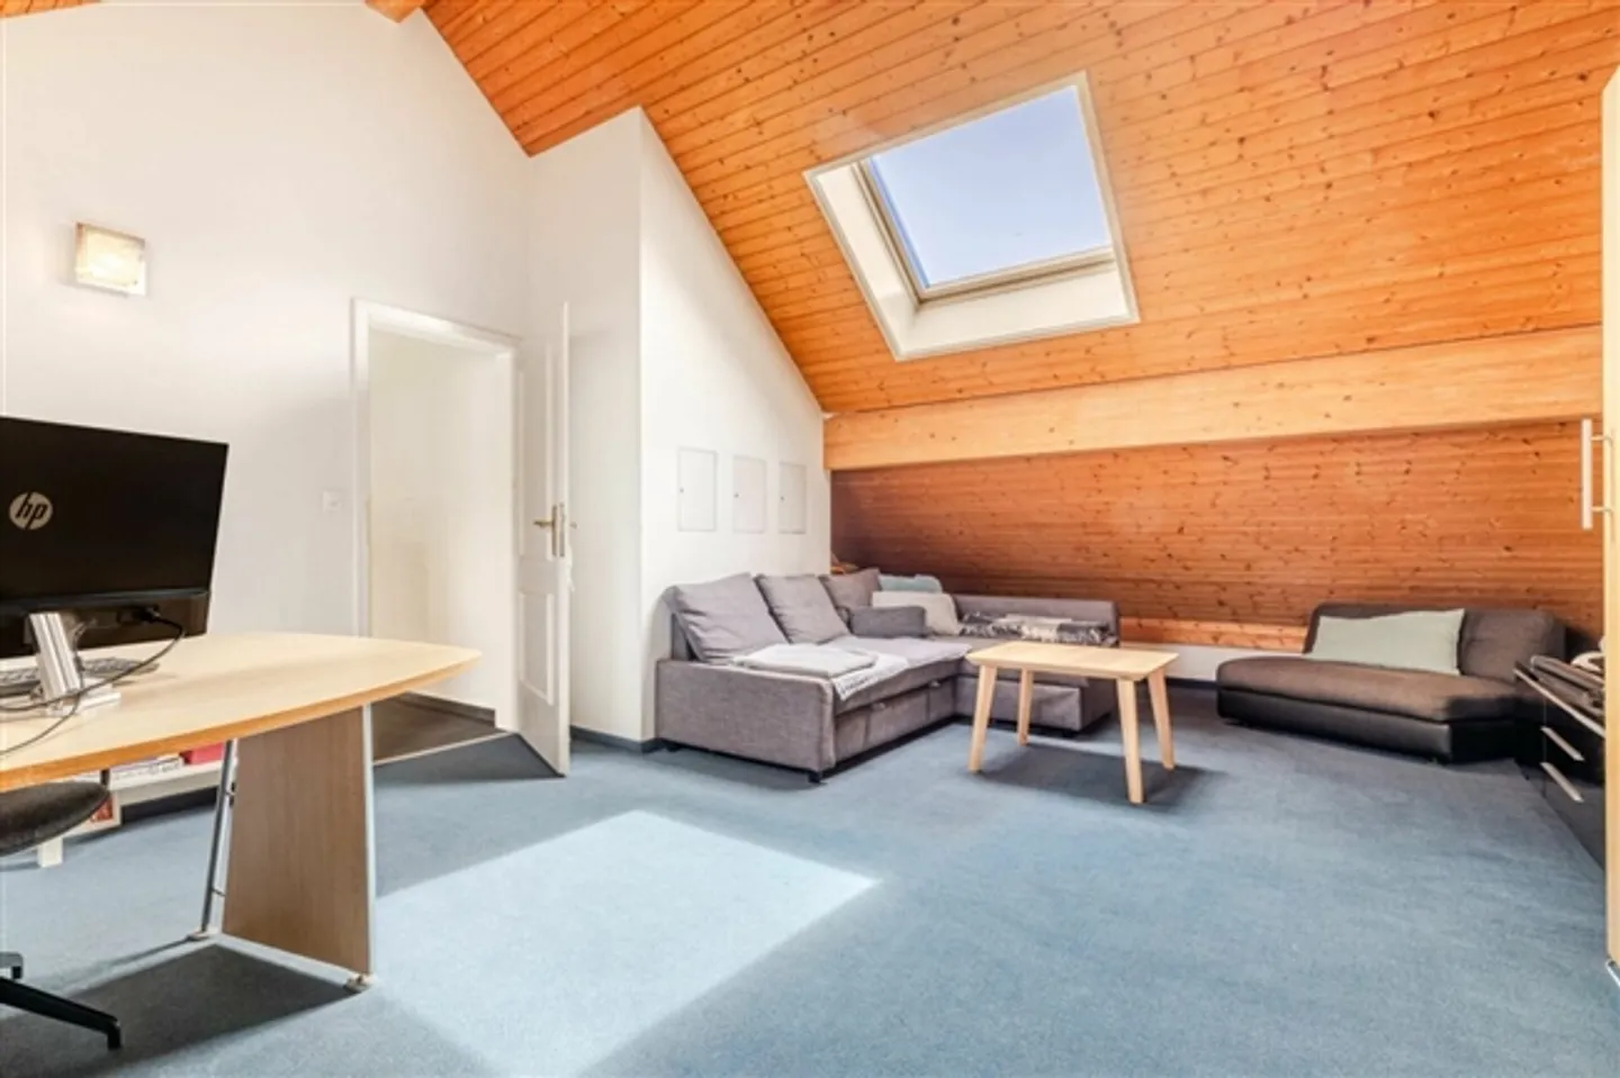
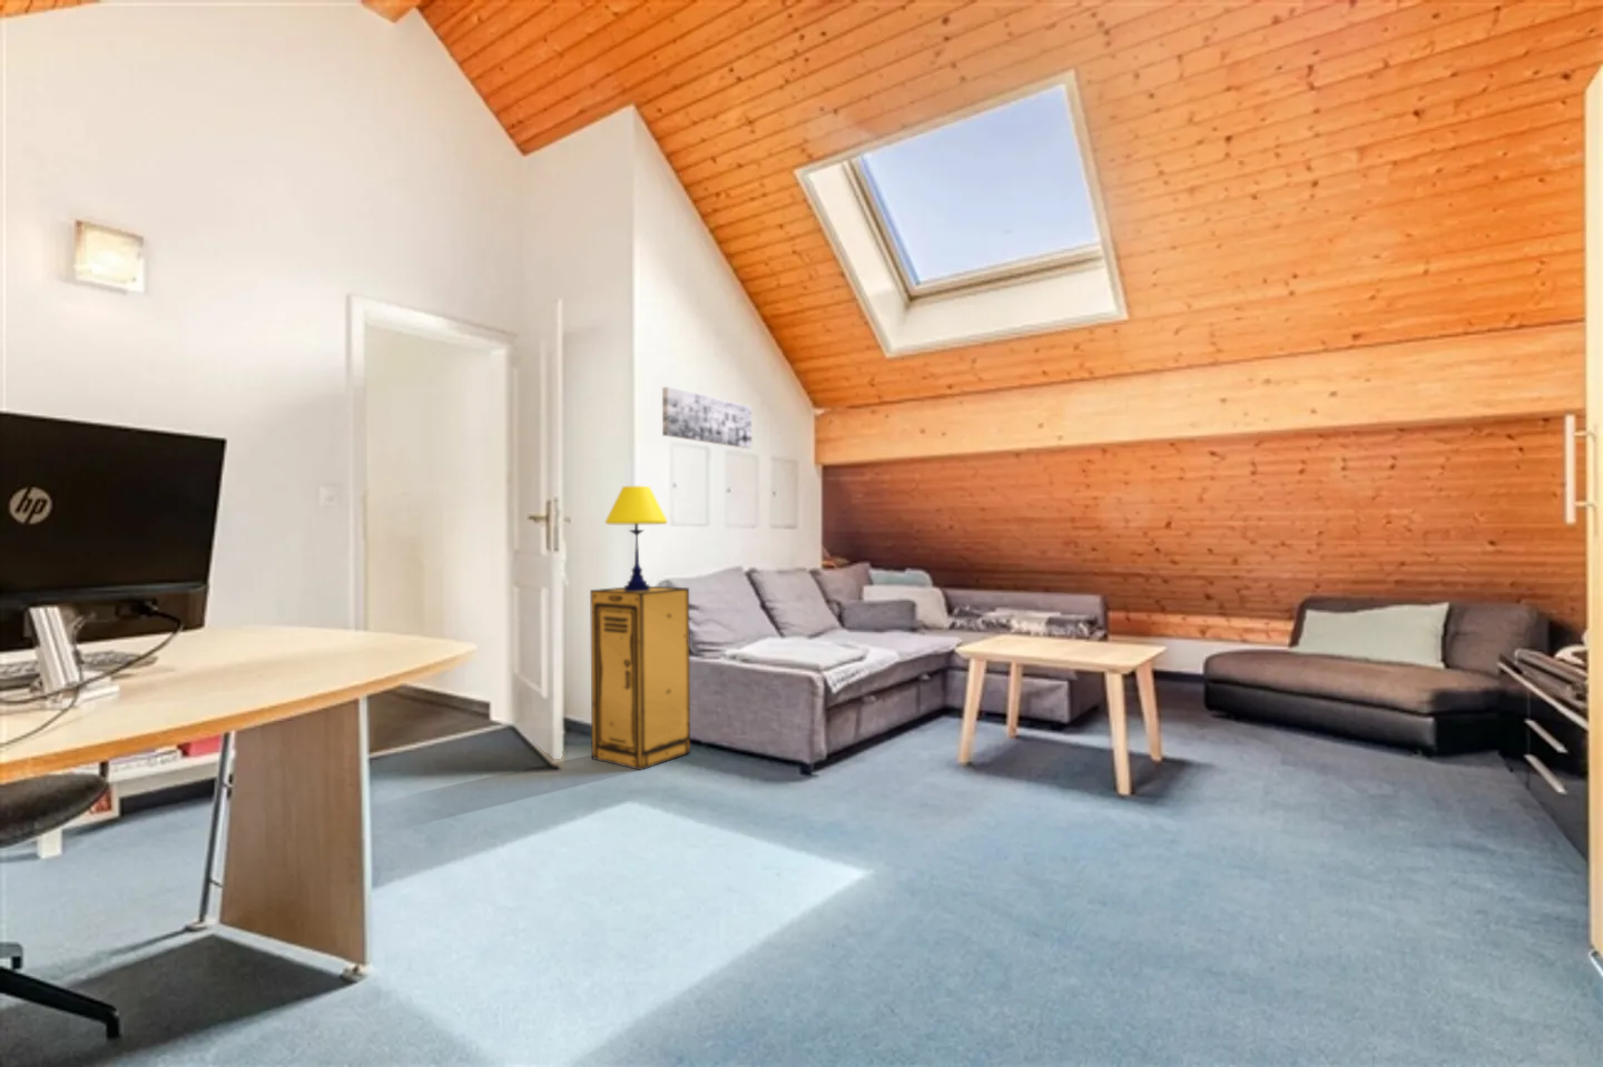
+ table lamp [605,485,668,592]
+ storage cabinet [588,585,691,770]
+ wall art [661,386,753,449]
